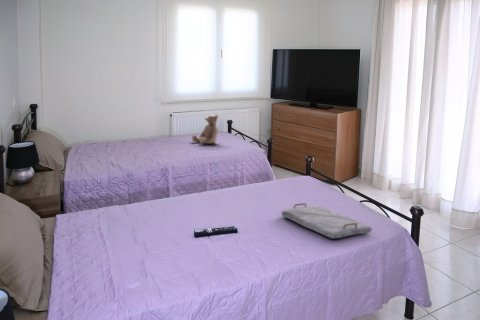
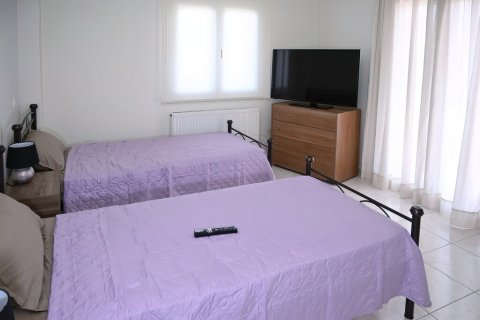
- teddy bear [191,114,219,145]
- serving tray [281,202,373,240]
